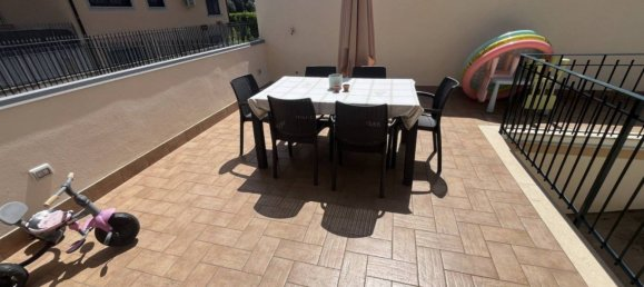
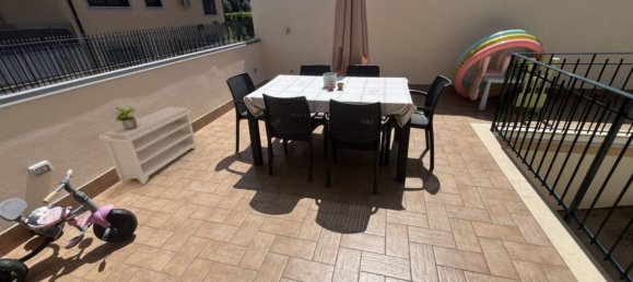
+ bench [97,106,198,186]
+ potted plant [114,106,138,130]
